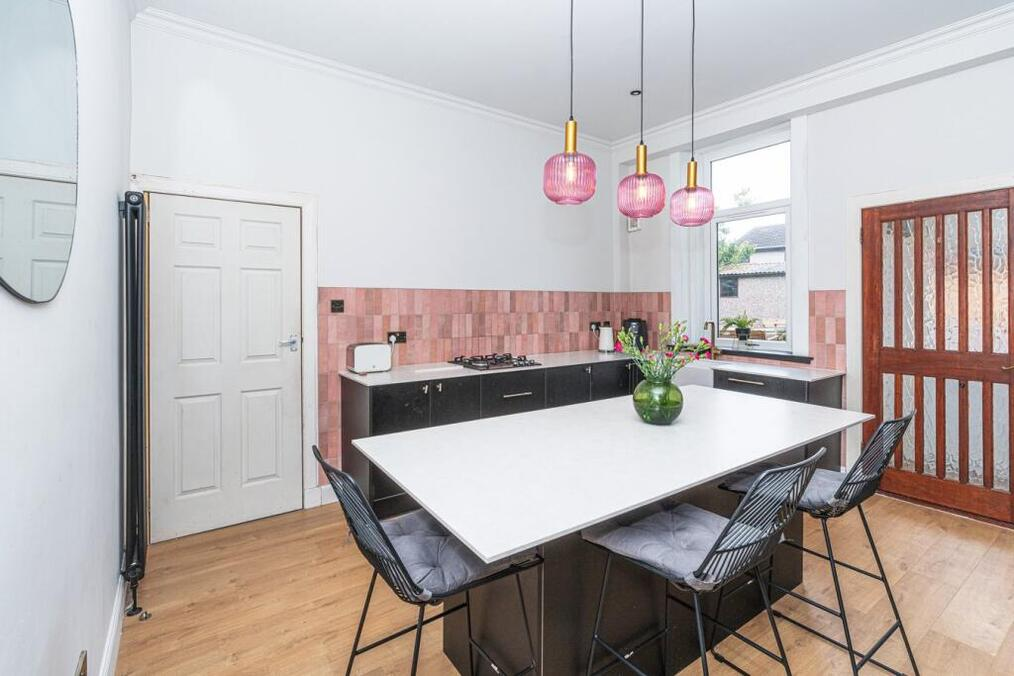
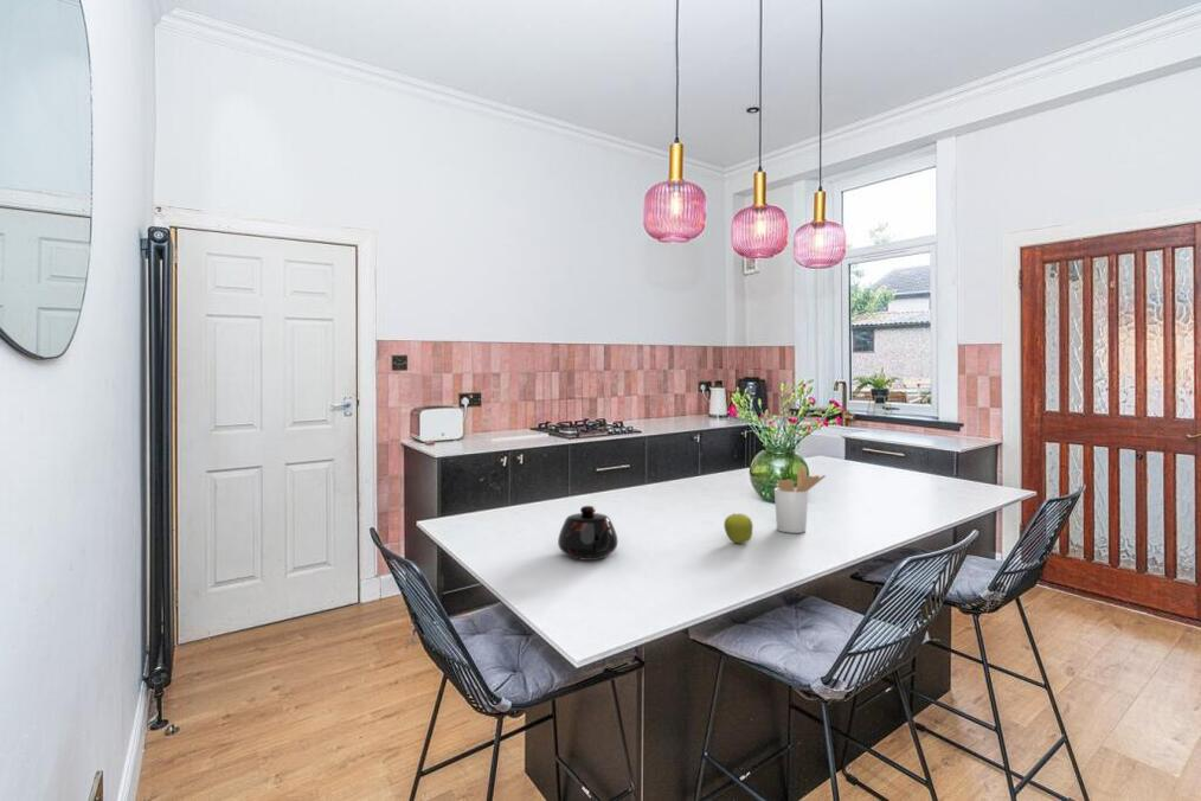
+ fruit [722,512,753,544]
+ teapot [557,505,619,562]
+ utensil holder [773,467,827,534]
